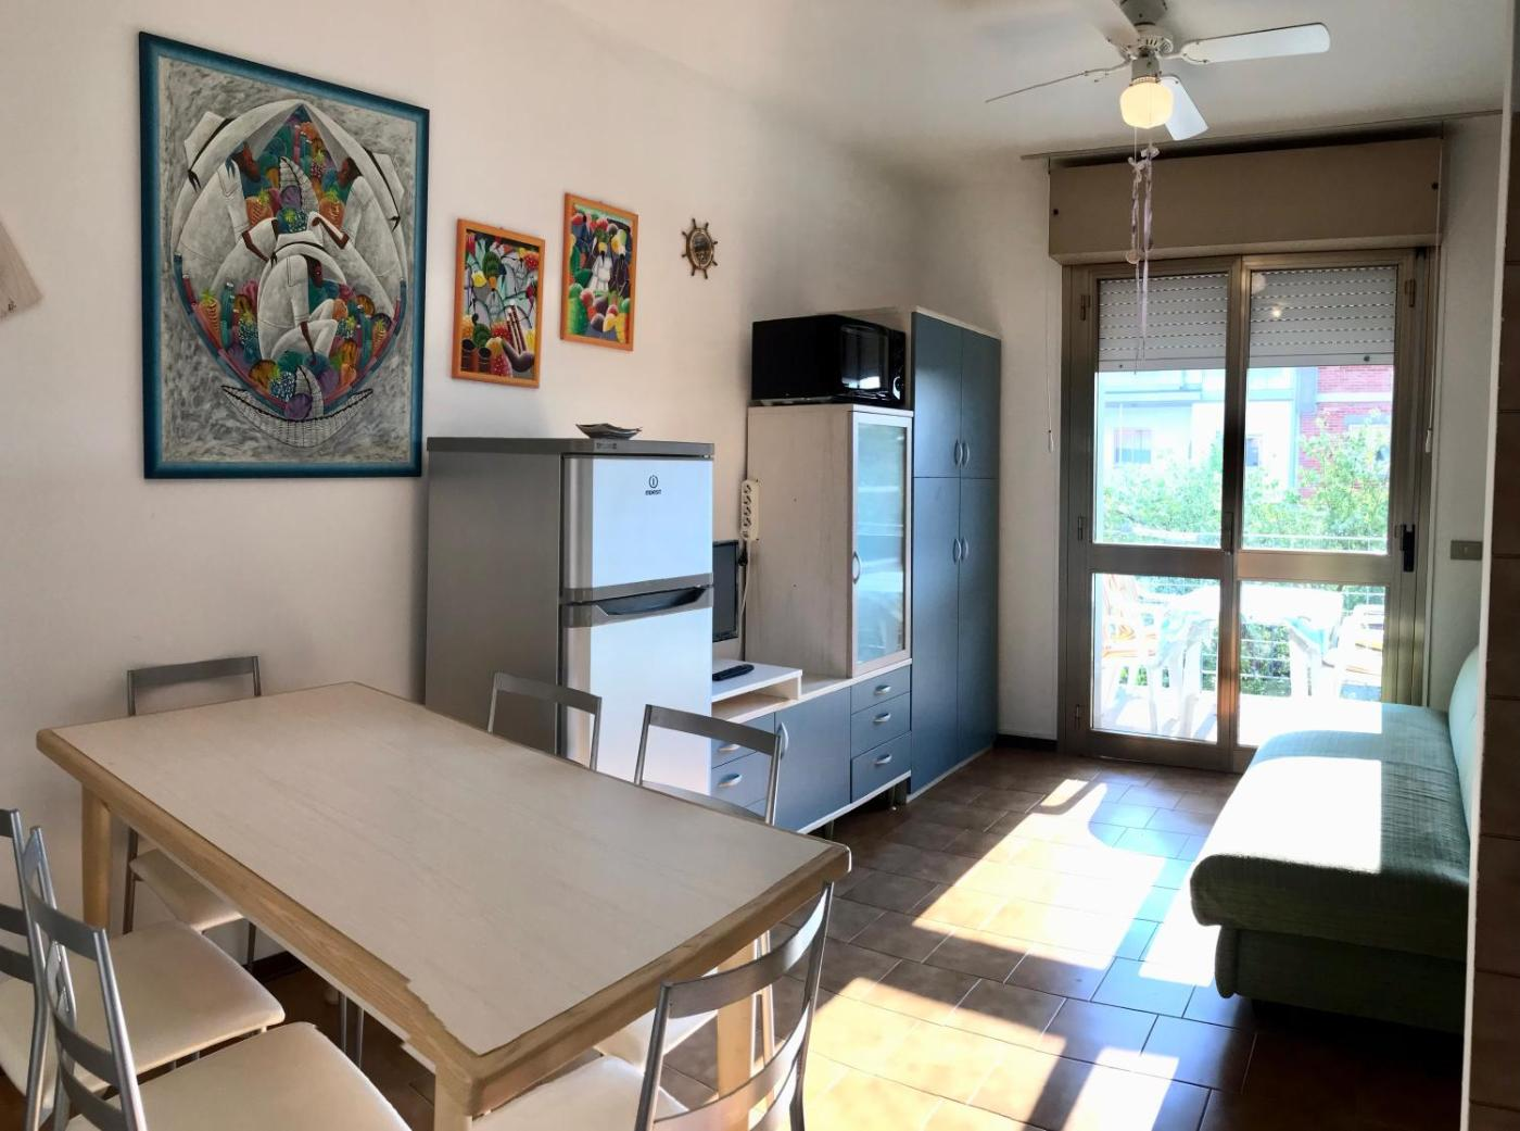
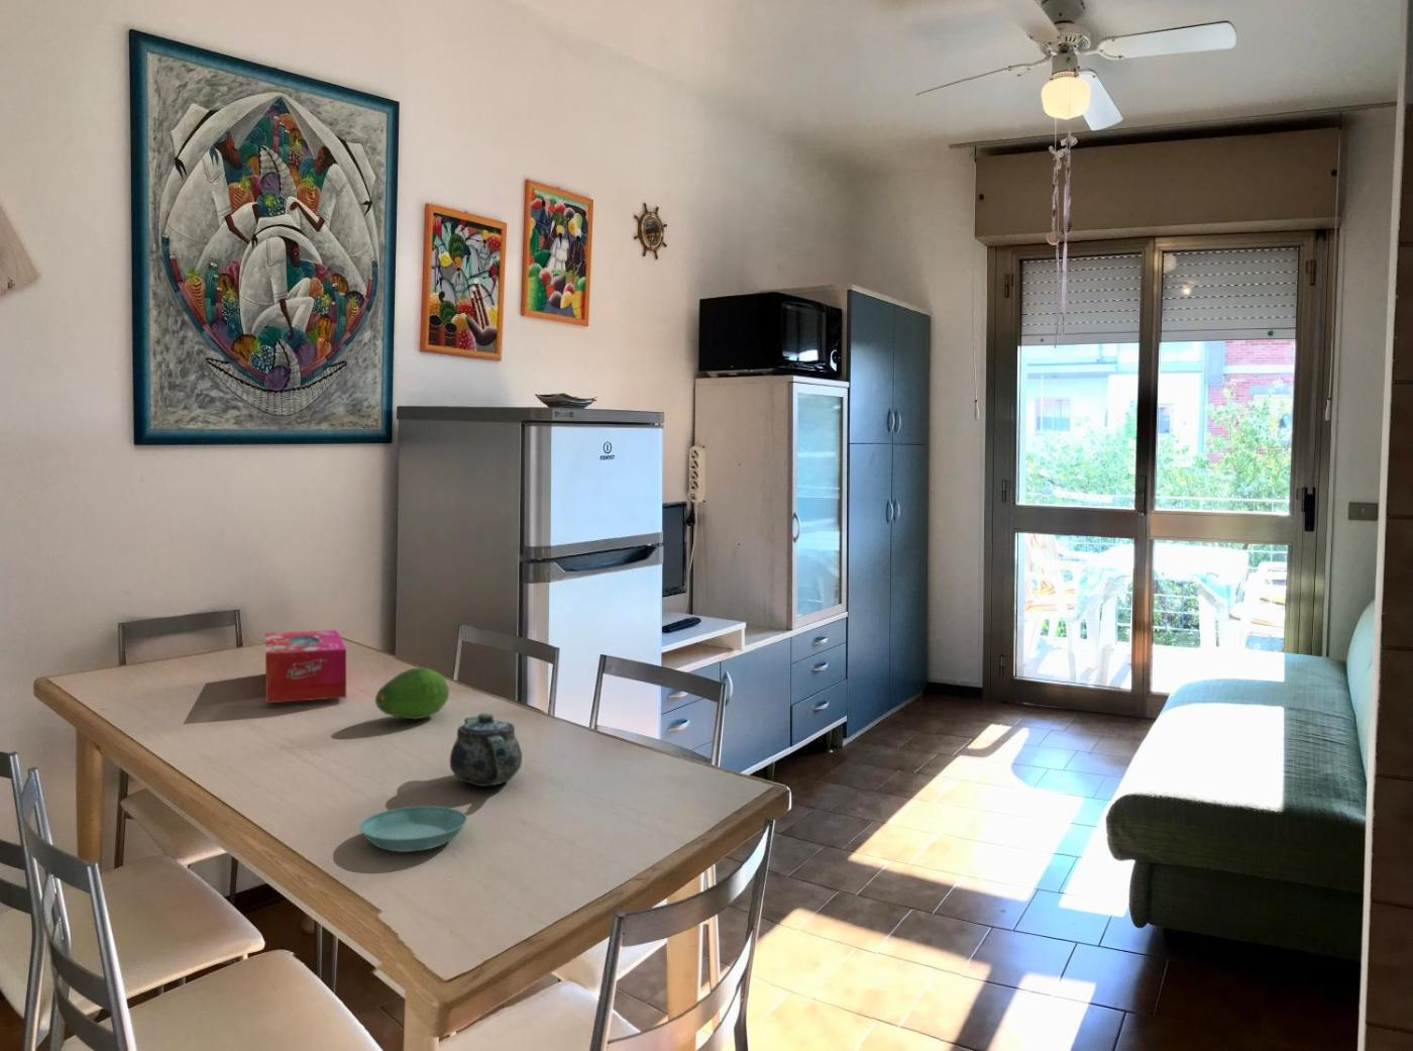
+ saucer [359,805,468,853]
+ tissue box [265,629,348,703]
+ fruit [374,667,450,721]
+ chinaware [448,711,523,787]
